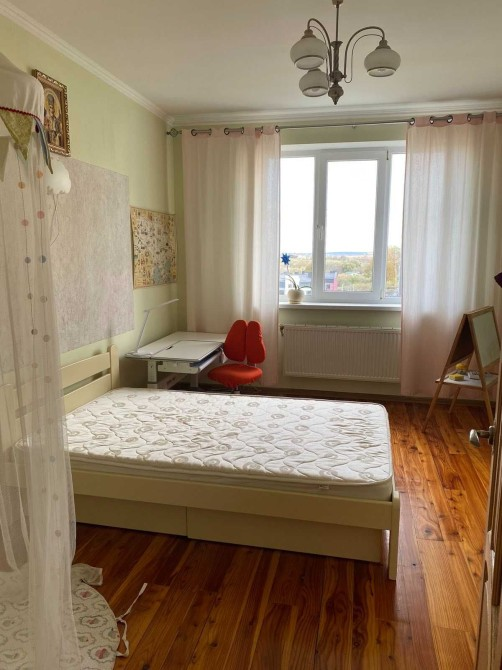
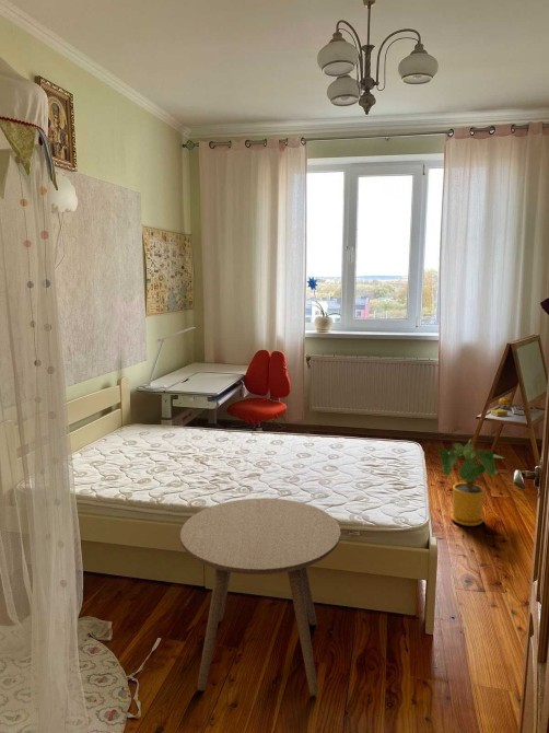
+ house plant [439,437,505,527]
+ side table [179,497,342,697]
